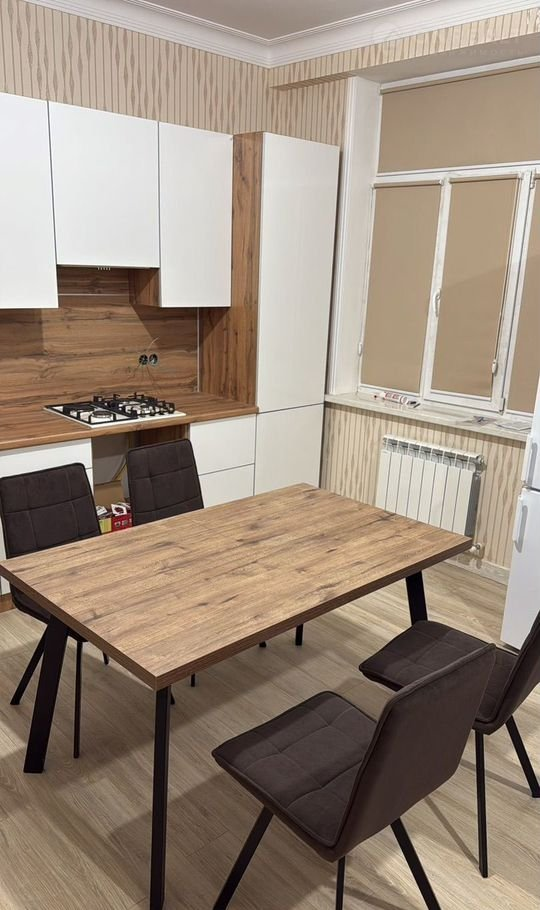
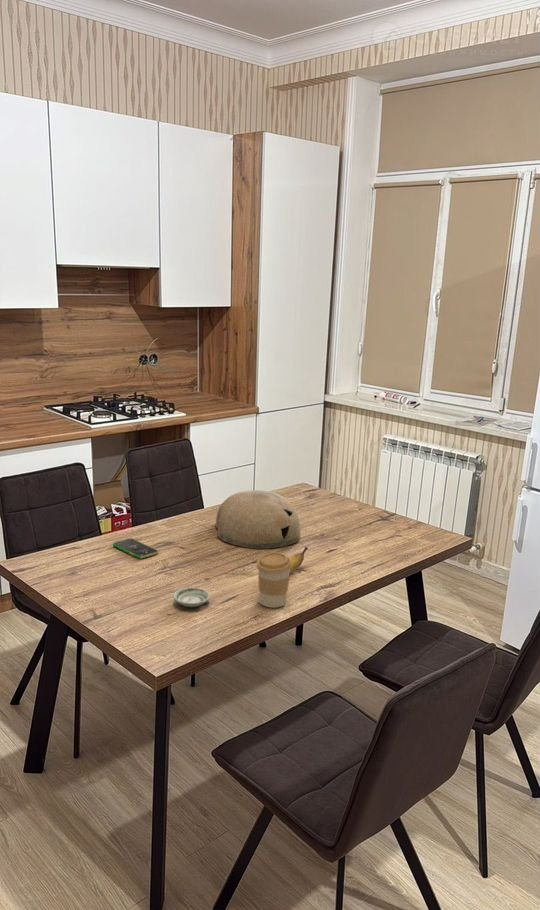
+ bowl [215,489,301,550]
+ coffee cup [256,551,292,609]
+ smartphone [112,538,159,560]
+ saucer [172,587,211,608]
+ banana [289,546,309,574]
